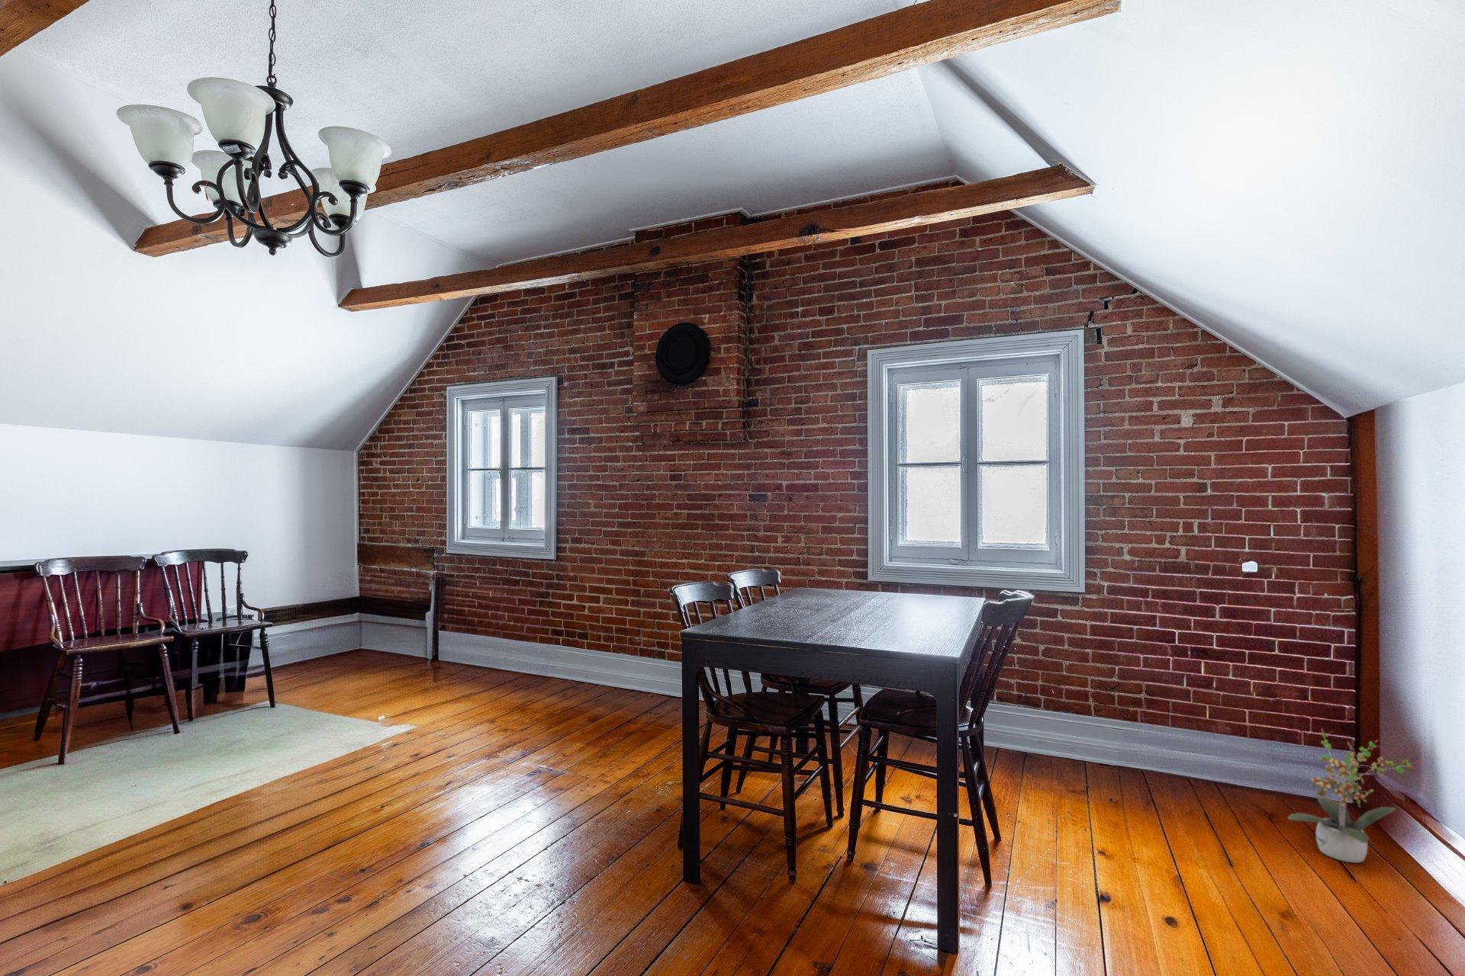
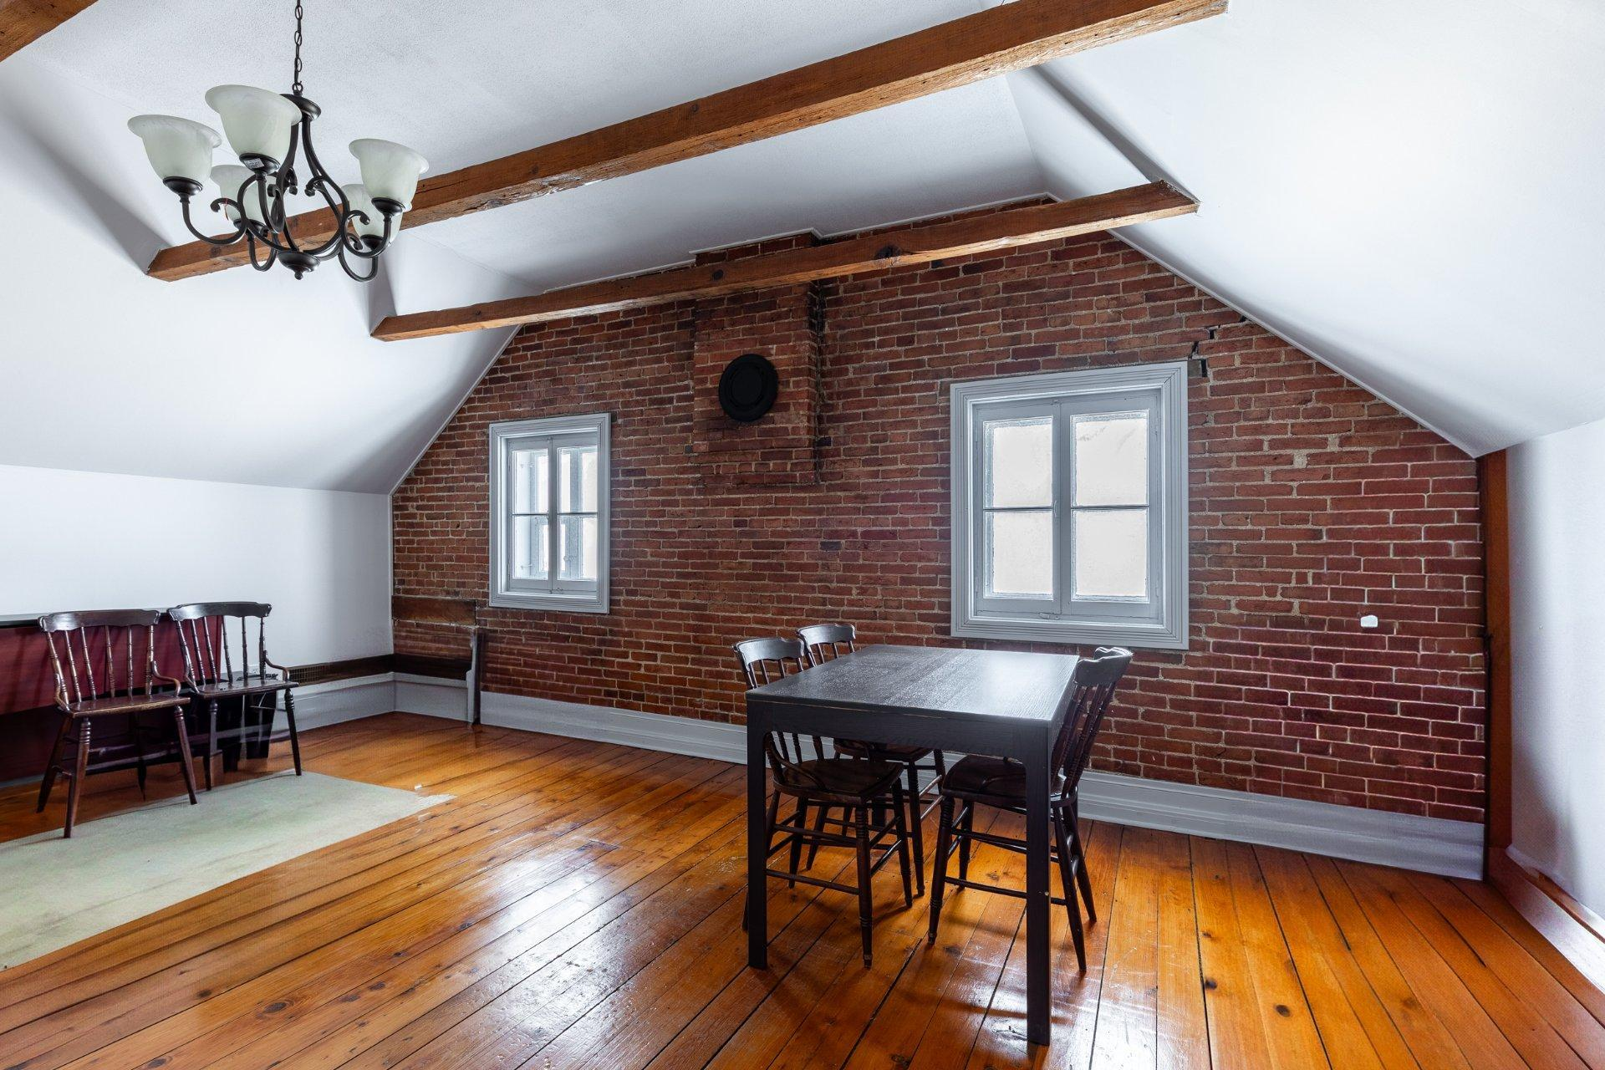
- potted plant [1287,728,1420,864]
